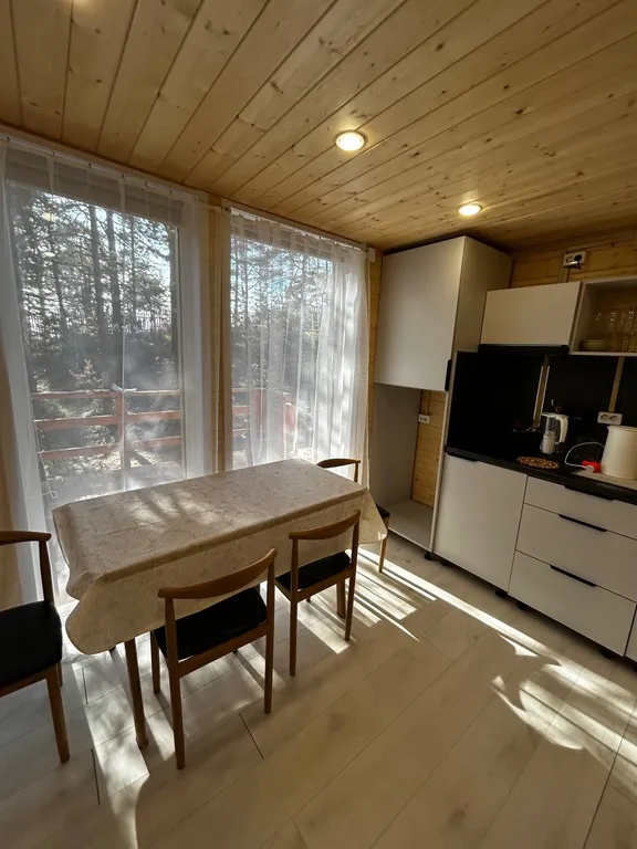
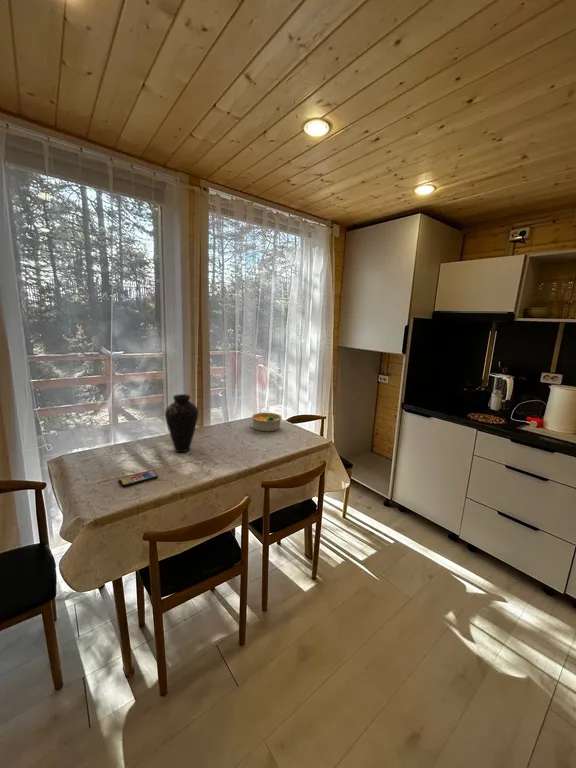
+ smartphone [117,469,159,487]
+ bowl [251,412,283,432]
+ vase [164,393,200,453]
